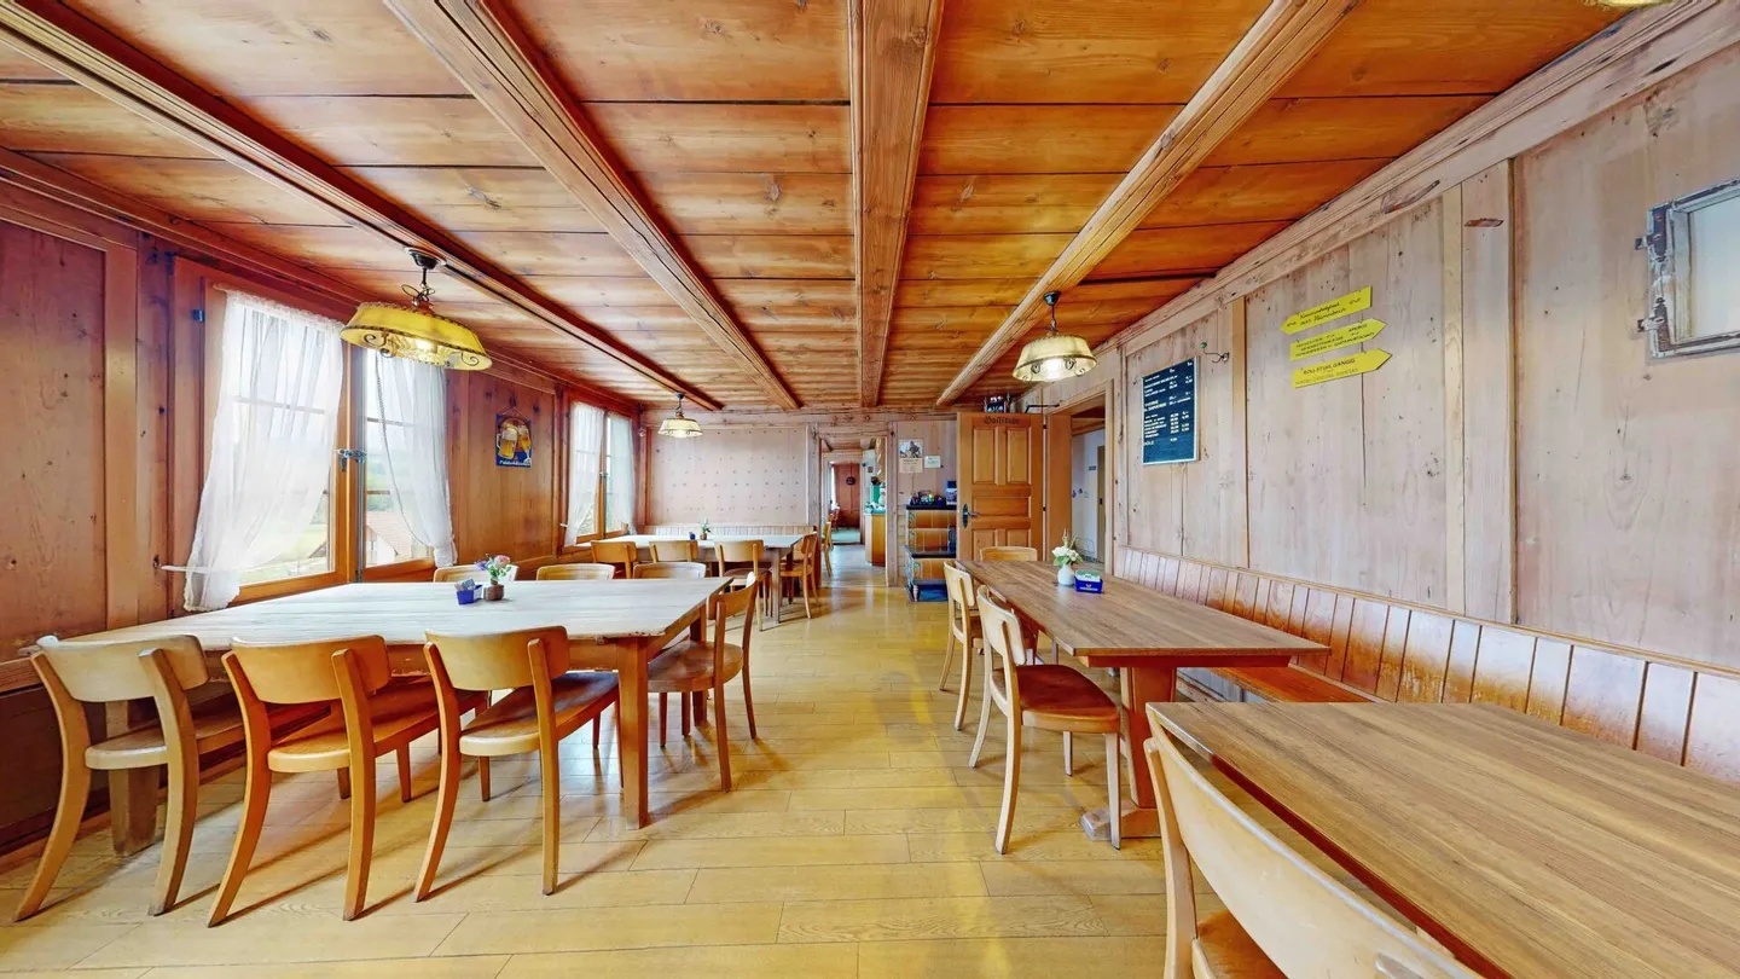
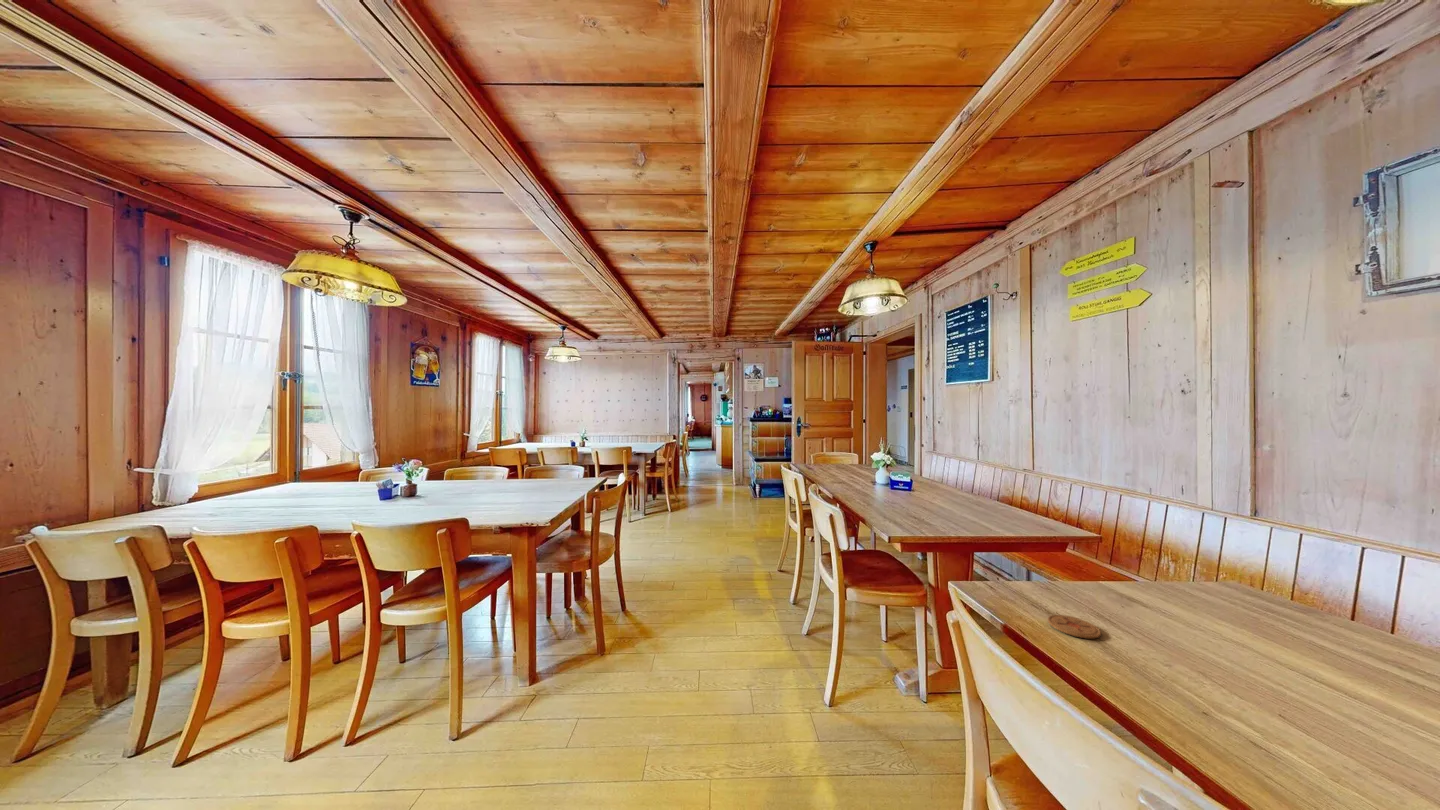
+ coaster [1047,614,1102,640]
